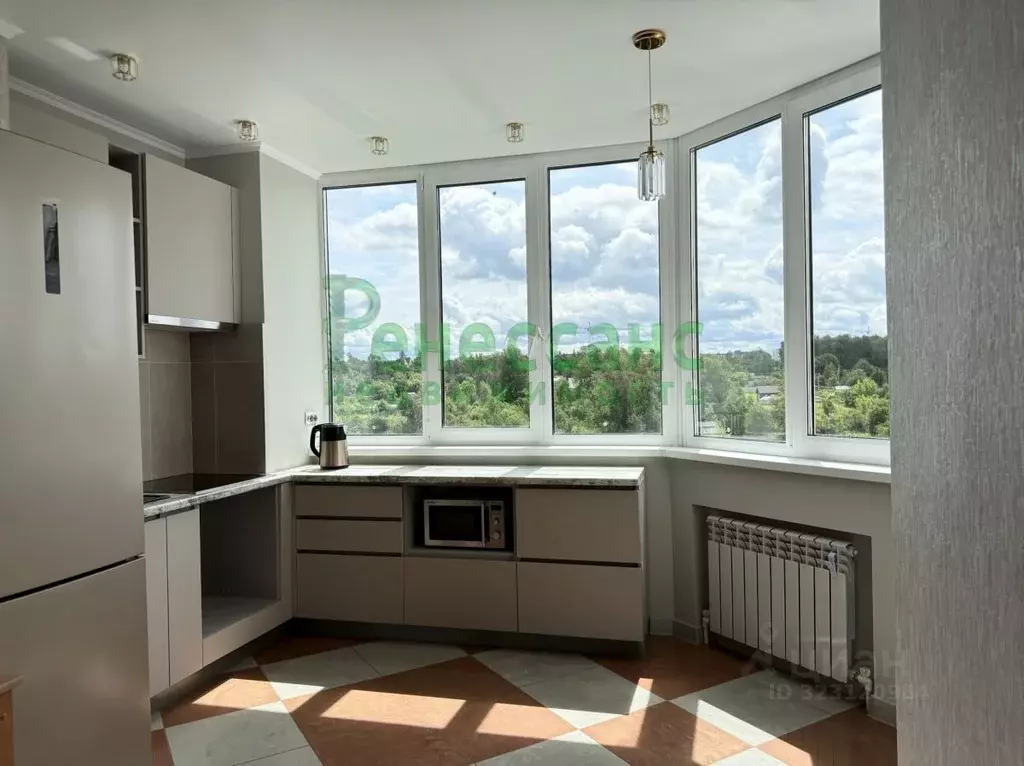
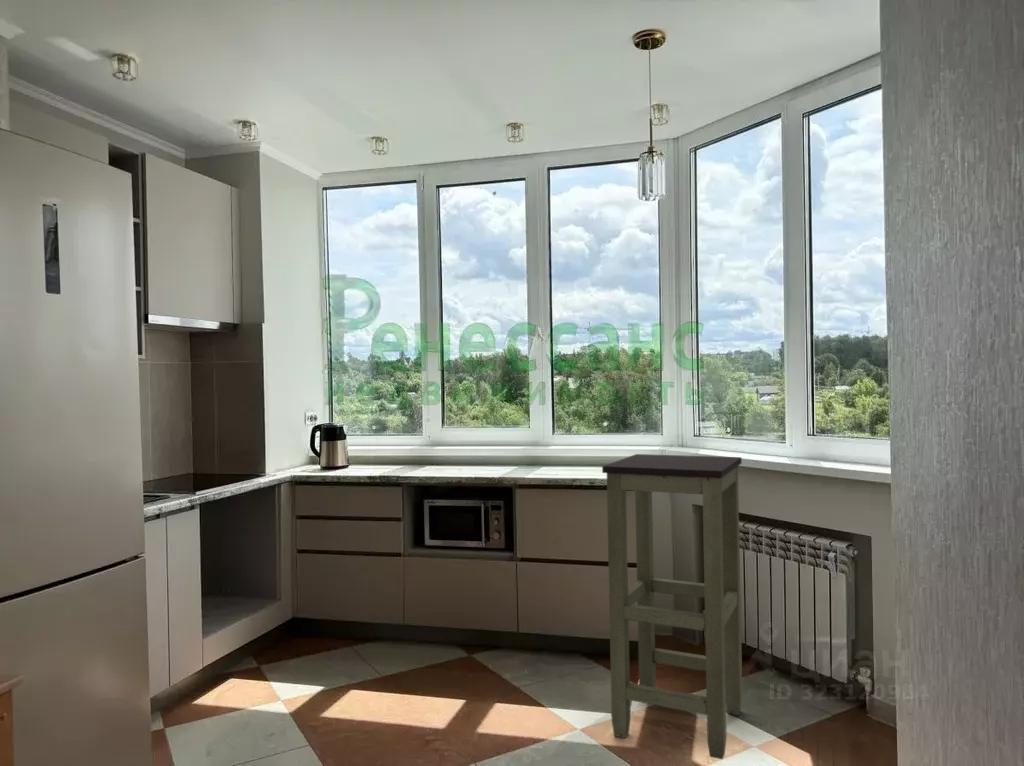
+ bar stool [601,453,743,760]
